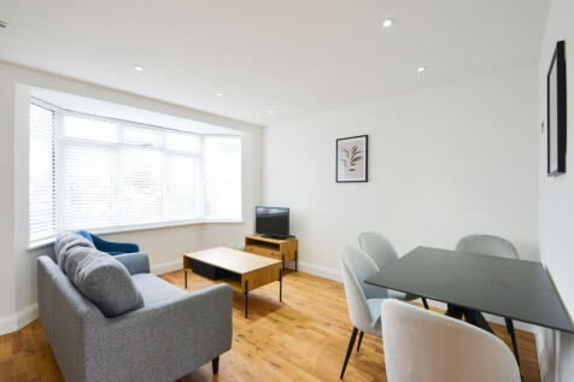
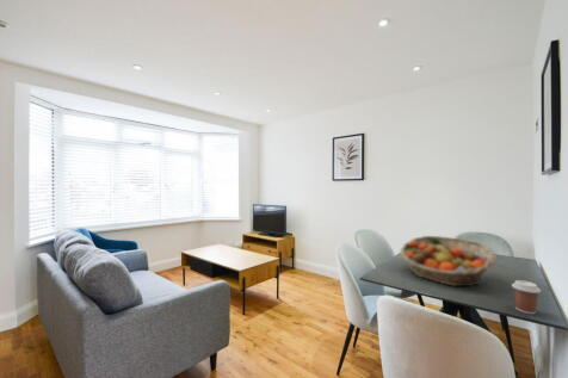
+ coffee cup [511,279,542,315]
+ fruit basket [399,235,498,287]
